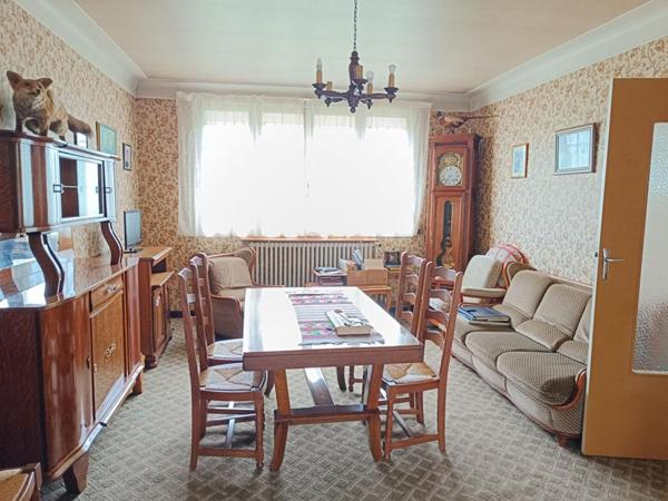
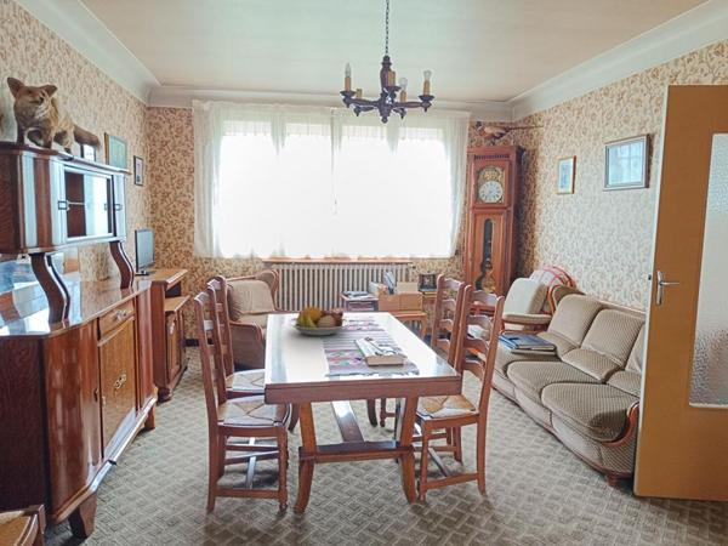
+ fruit bowl [286,306,351,337]
